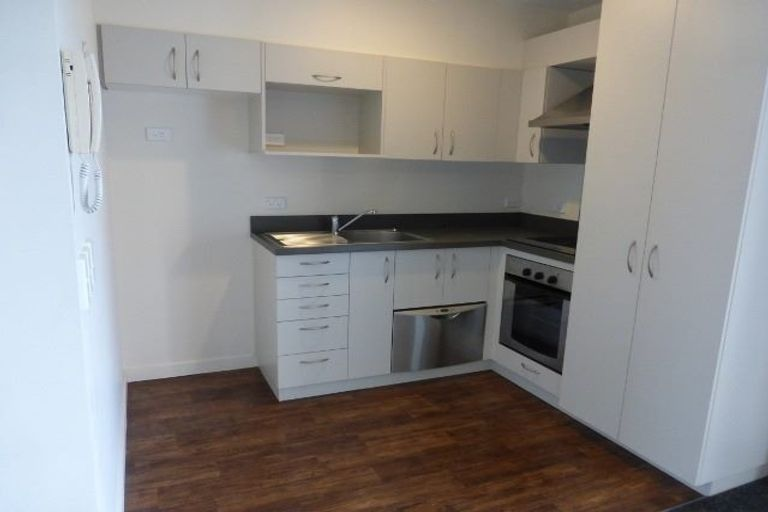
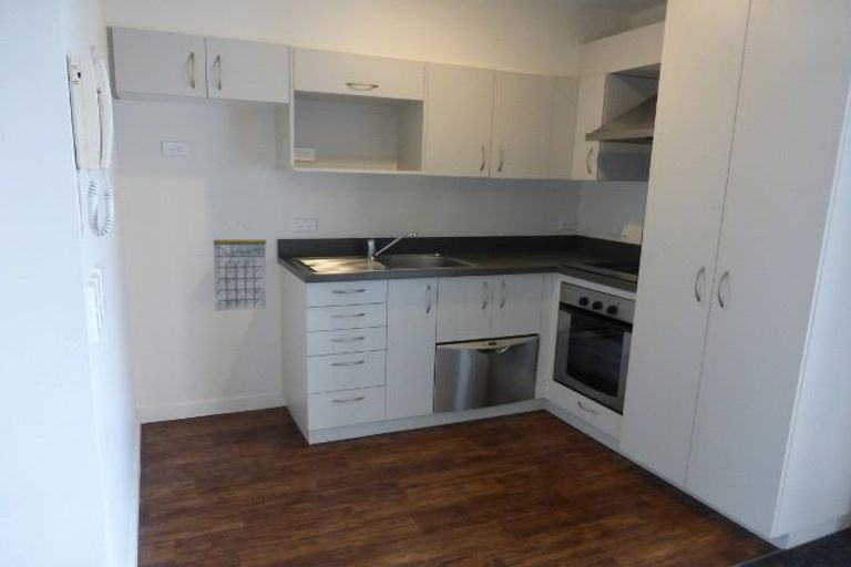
+ calendar [213,221,267,312]
